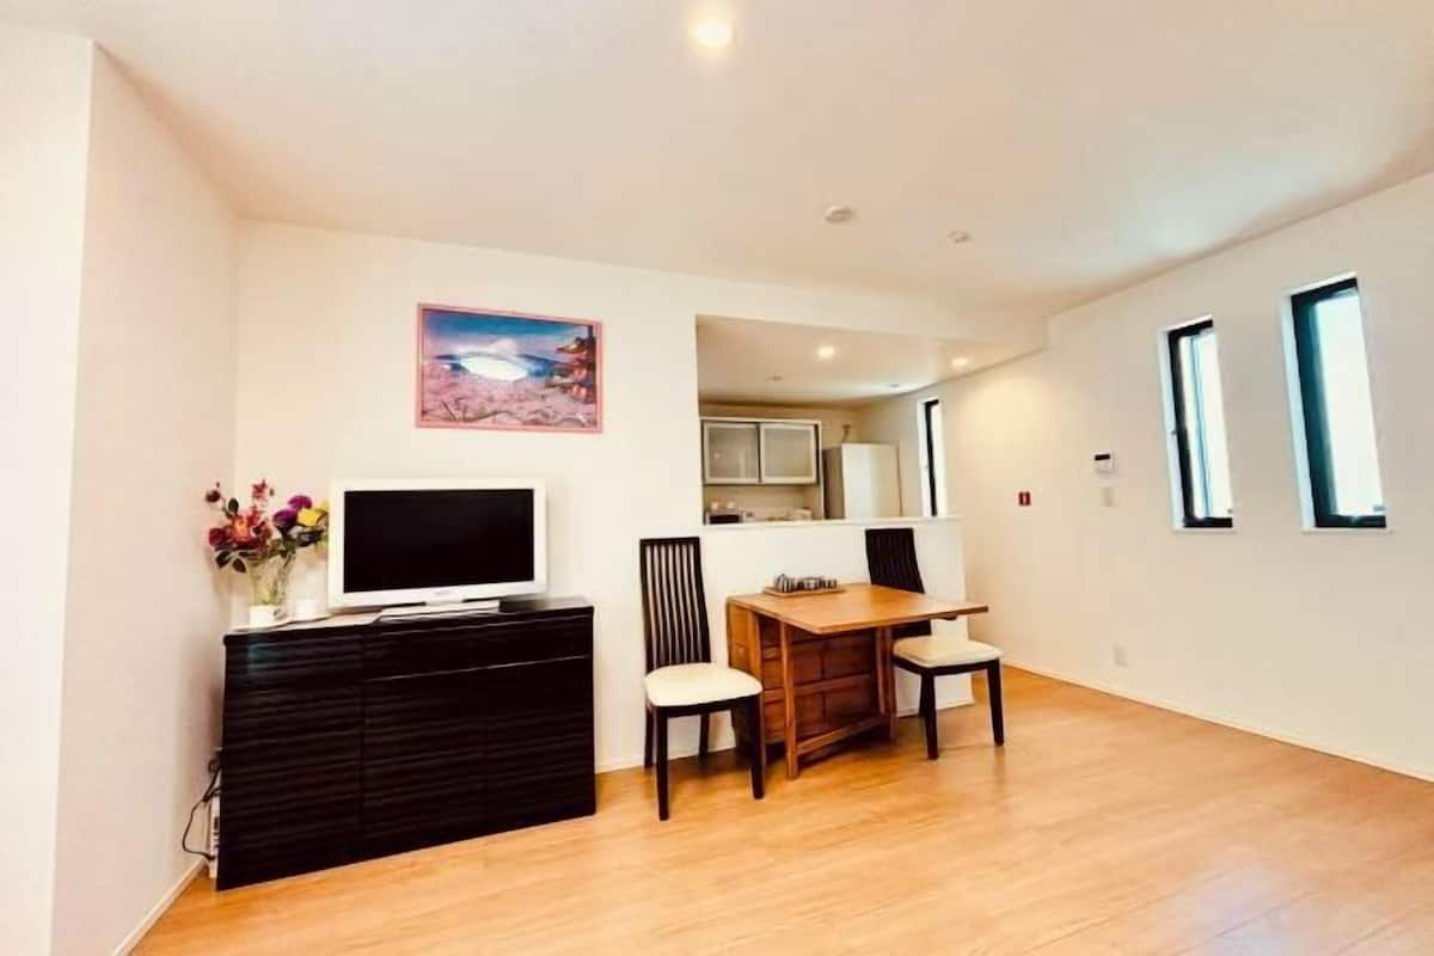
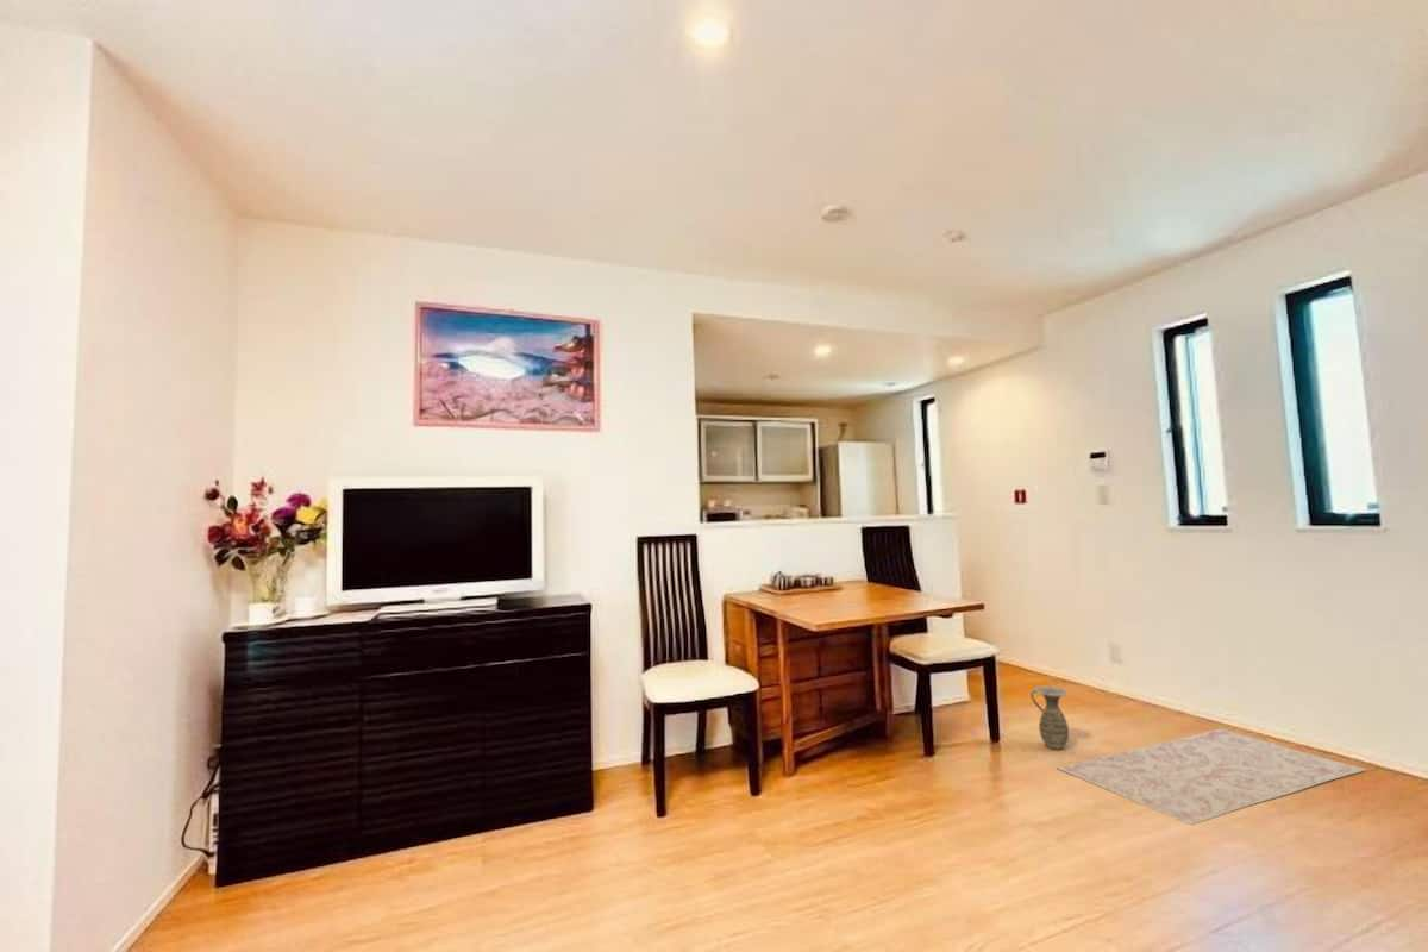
+ rug [1056,728,1367,826]
+ ceramic jug [1029,685,1070,751]
